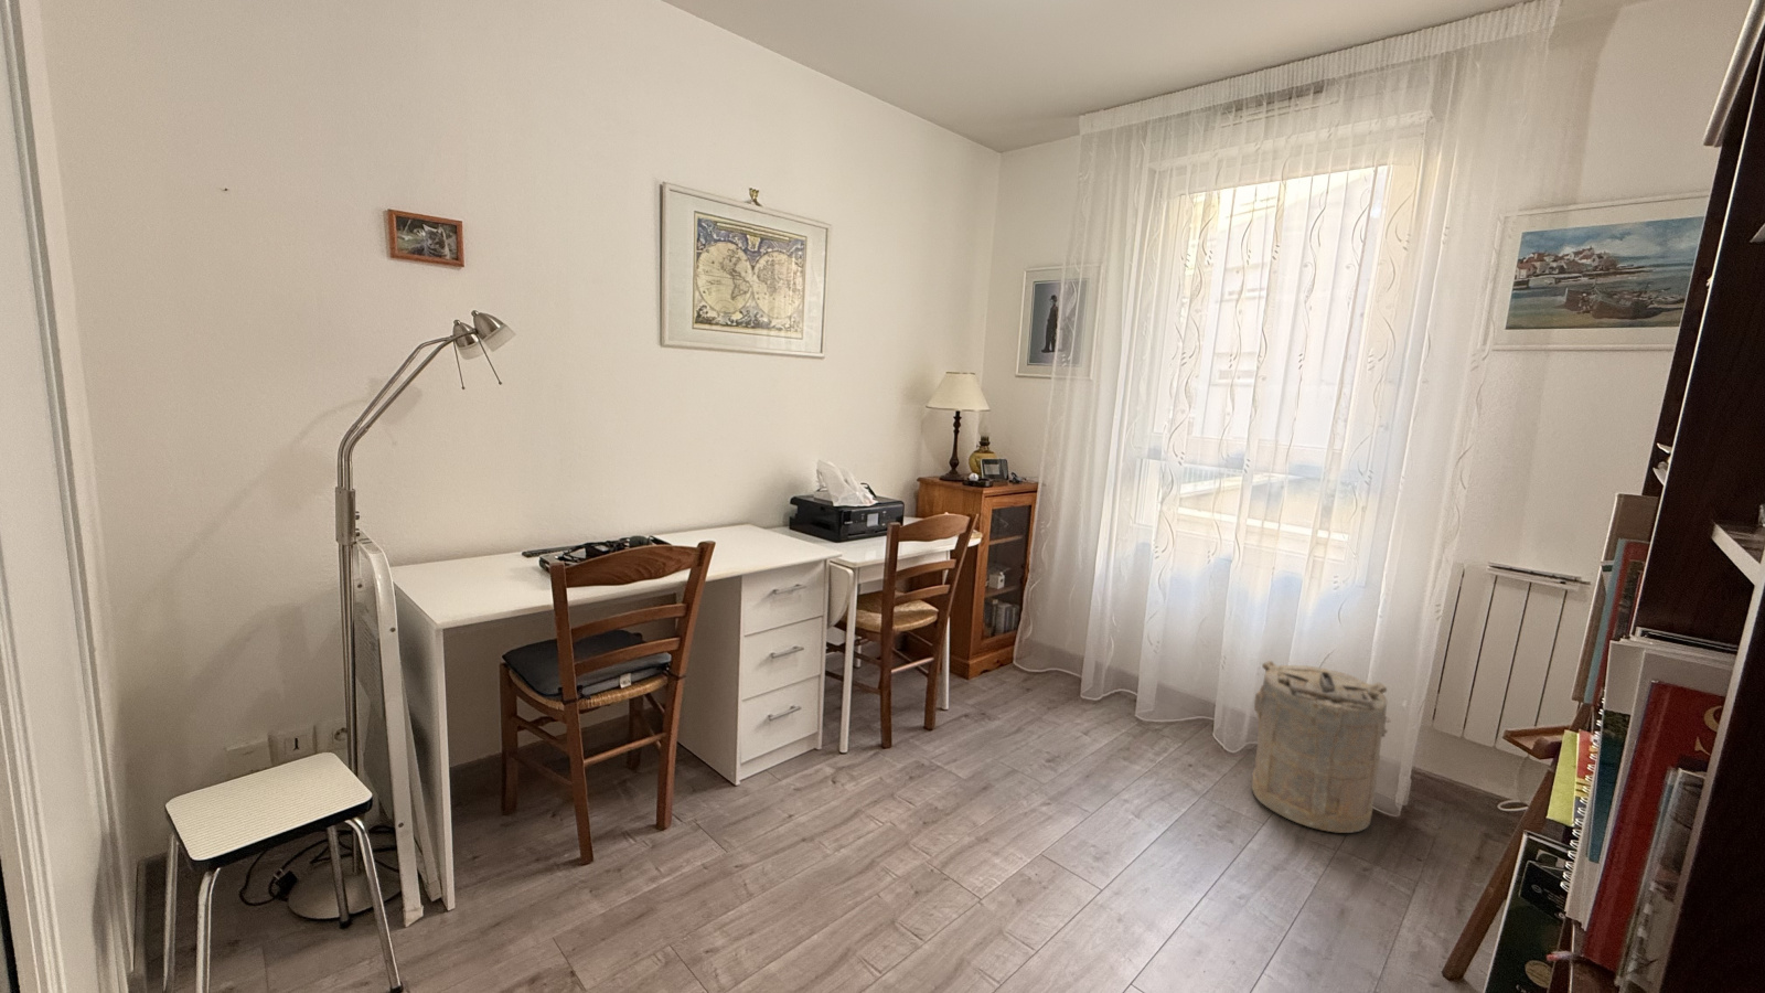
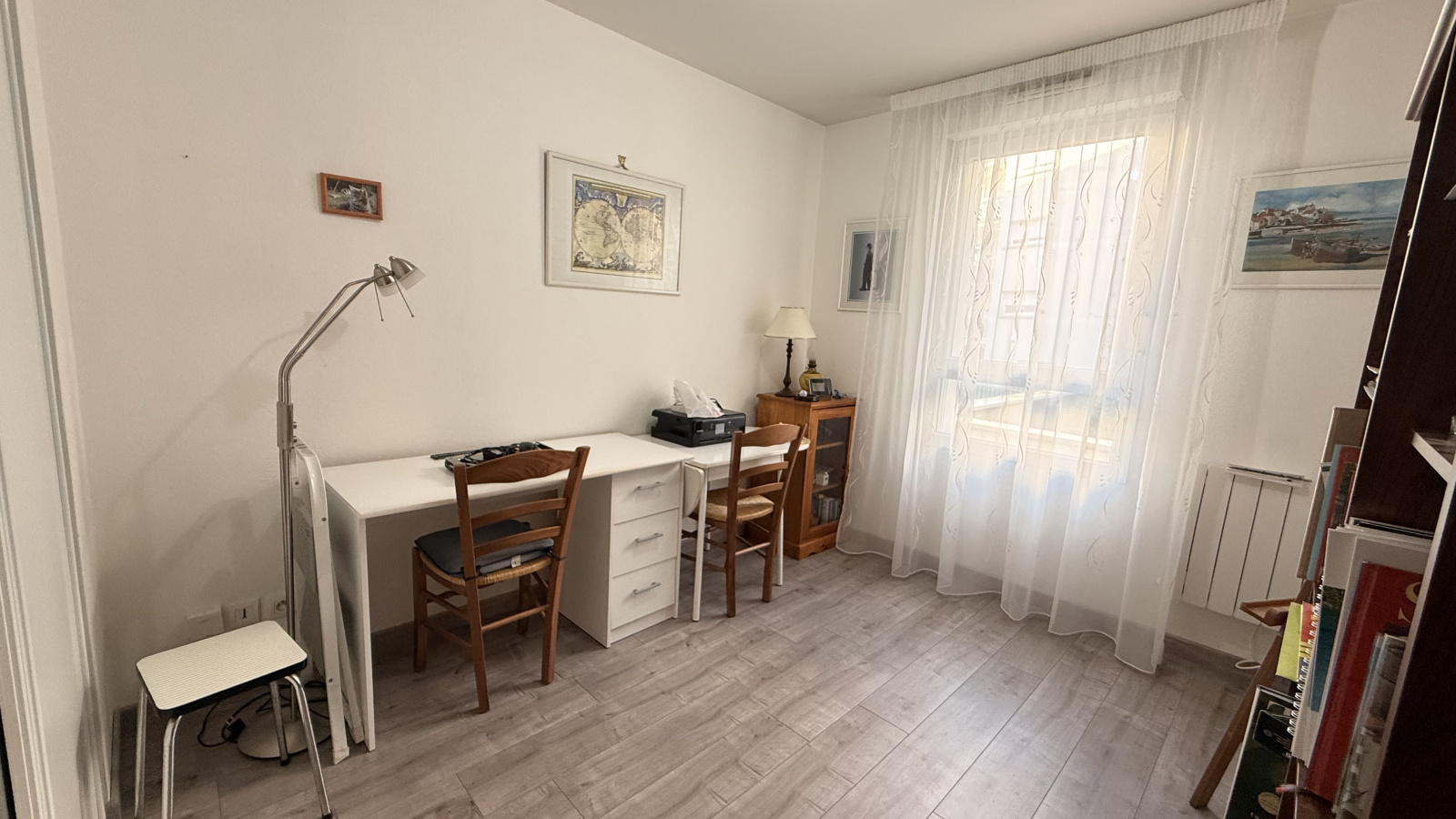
- laundry hamper [1251,660,1392,834]
